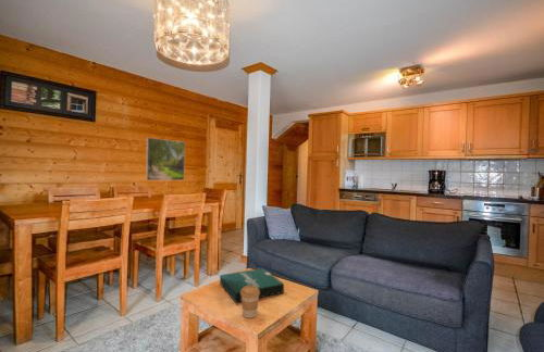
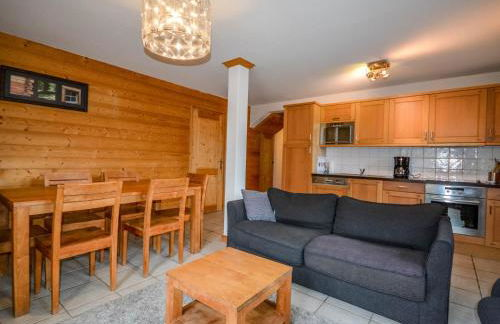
- coffee cup [240,286,260,318]
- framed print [145,137,186,181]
- pizza box [219,267,285,304]
